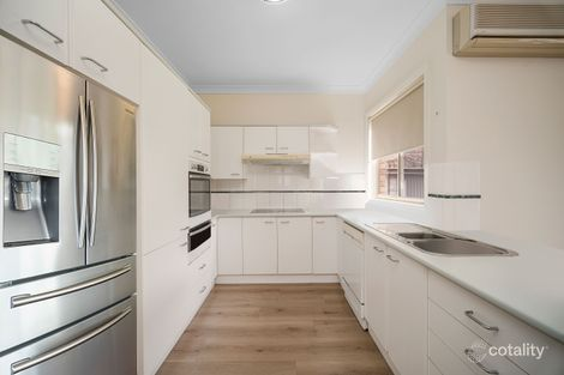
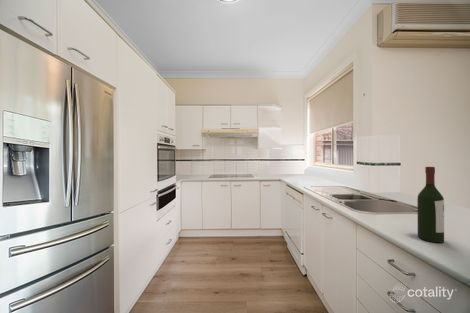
+ wine bottle [416,166,445,243]
